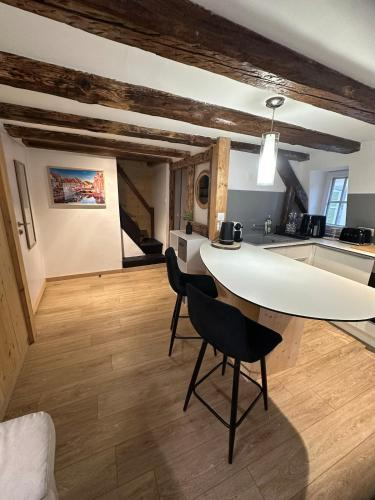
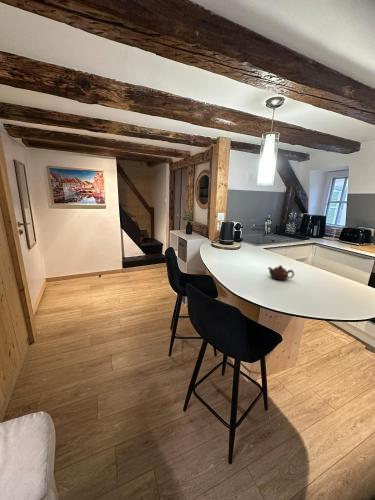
+ teapot [267,264,295,282]
